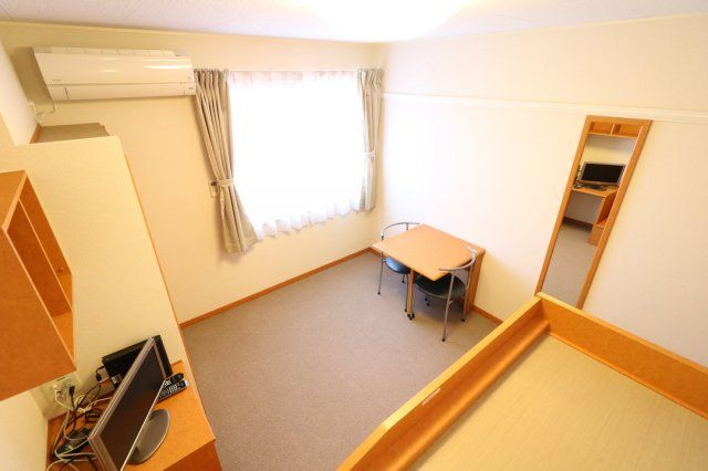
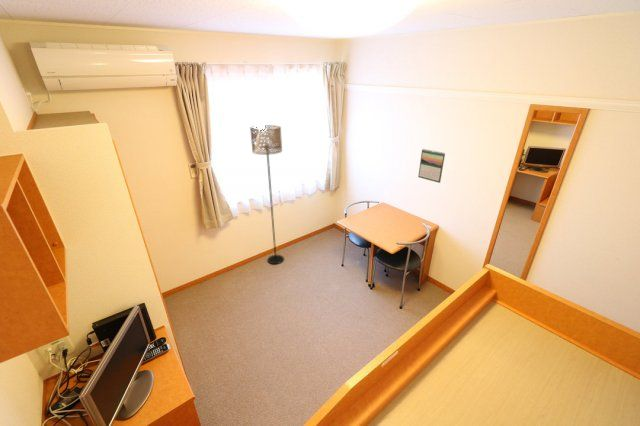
+ floor lamp [249,125,285,265]
+ calendar [417,148,446,184]
